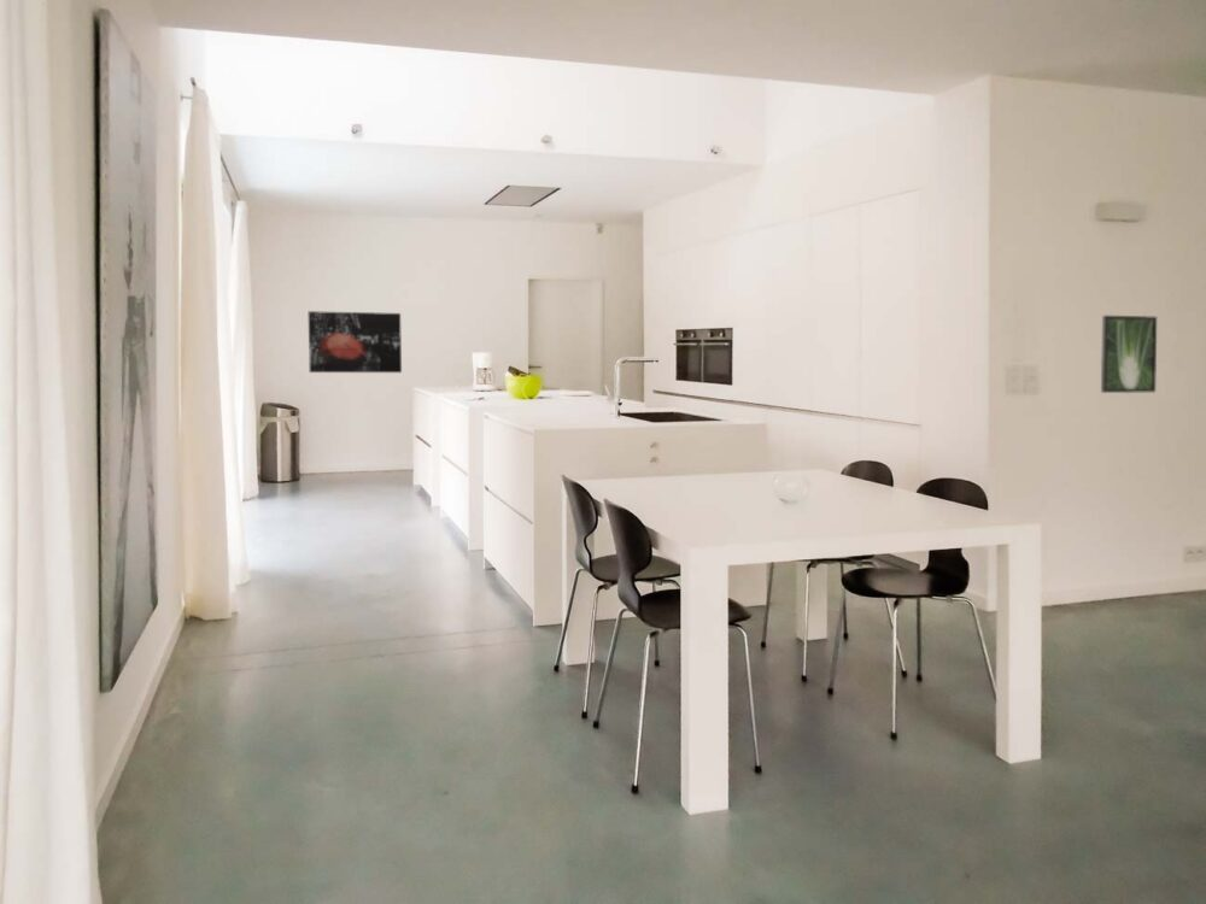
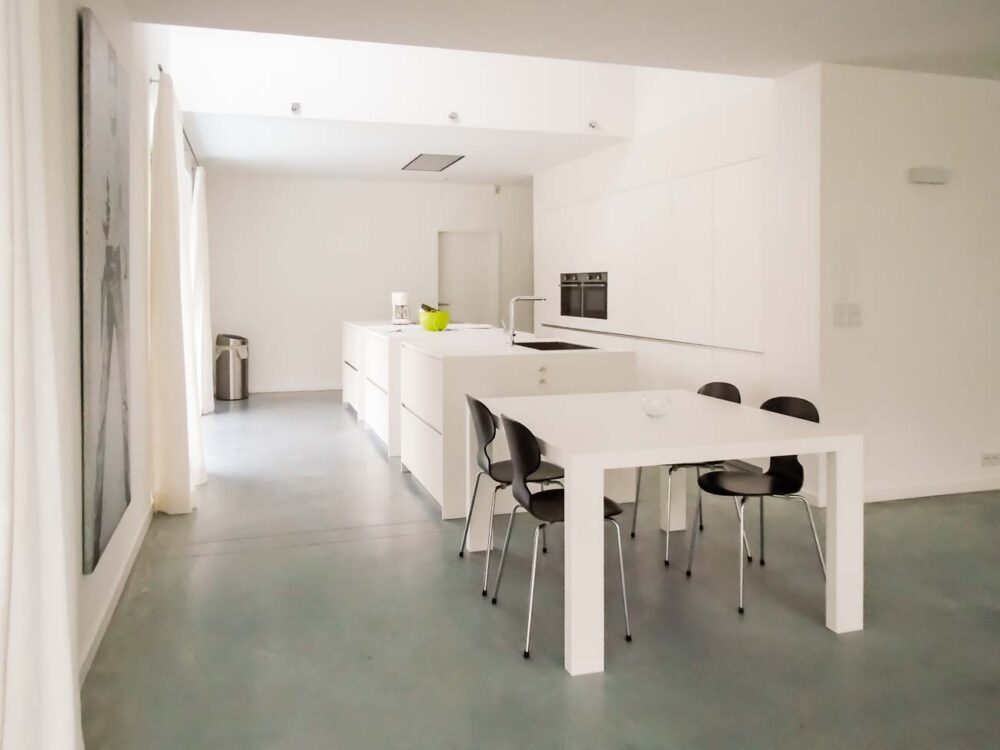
- wall art [308,310,403,374]
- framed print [1100,315,1158,394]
